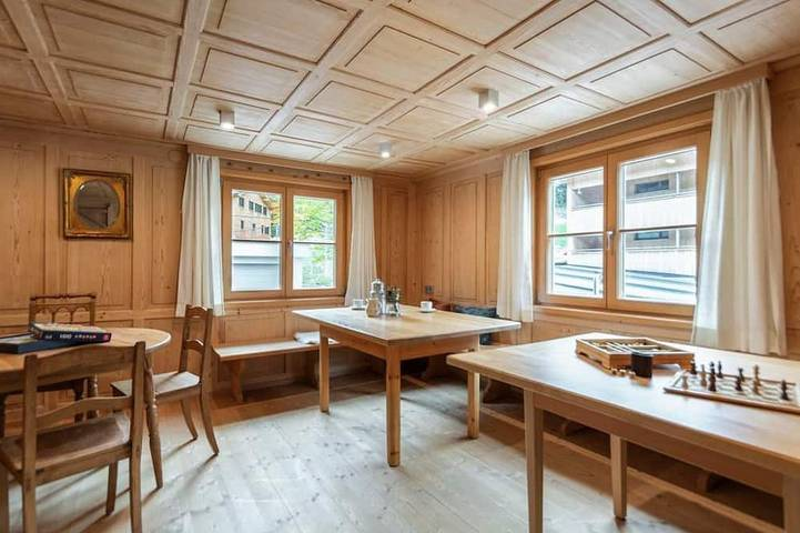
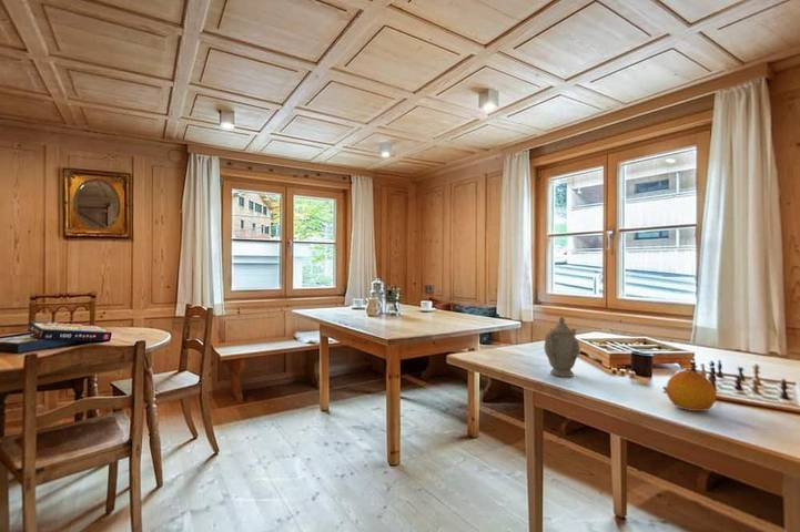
+ chinaware [544,316,581,378]
+ fruit [665,369,718,412]
